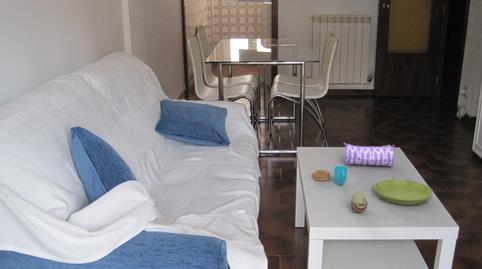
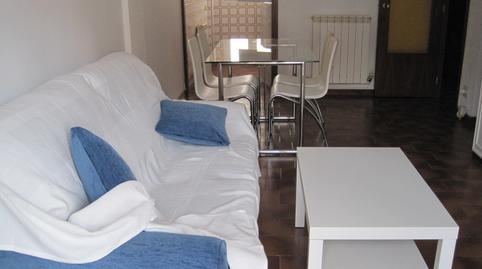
- cup [311,165,349,186]
- pencil case [343,142,395,167]
- decorative egg [349,189,369,213]
- saucer [373,179,434,206]
